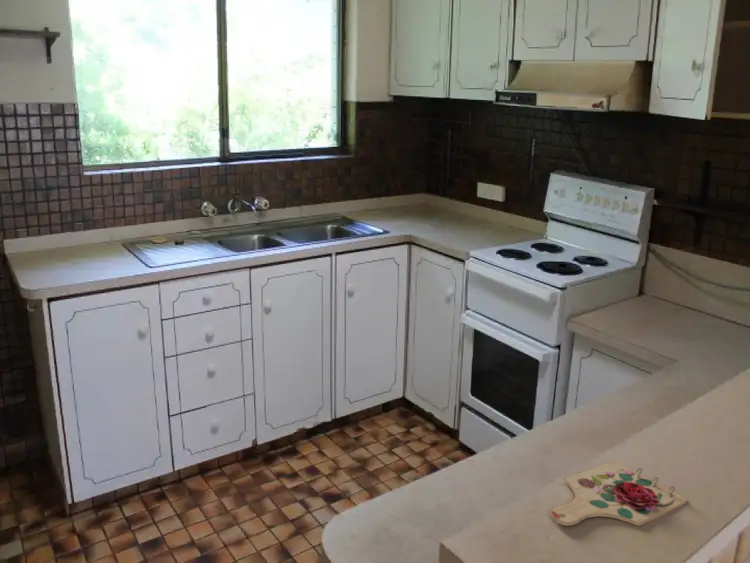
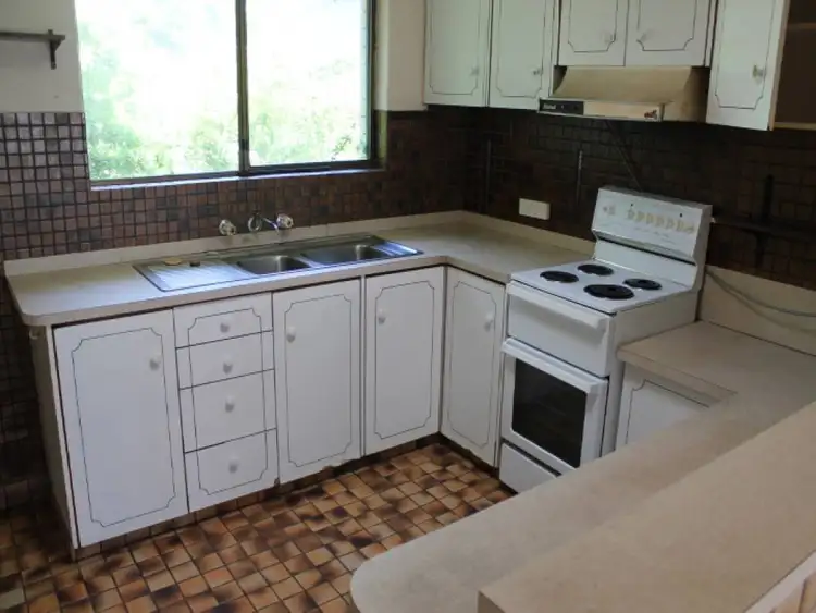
- cutting board [550,460,688,527]
